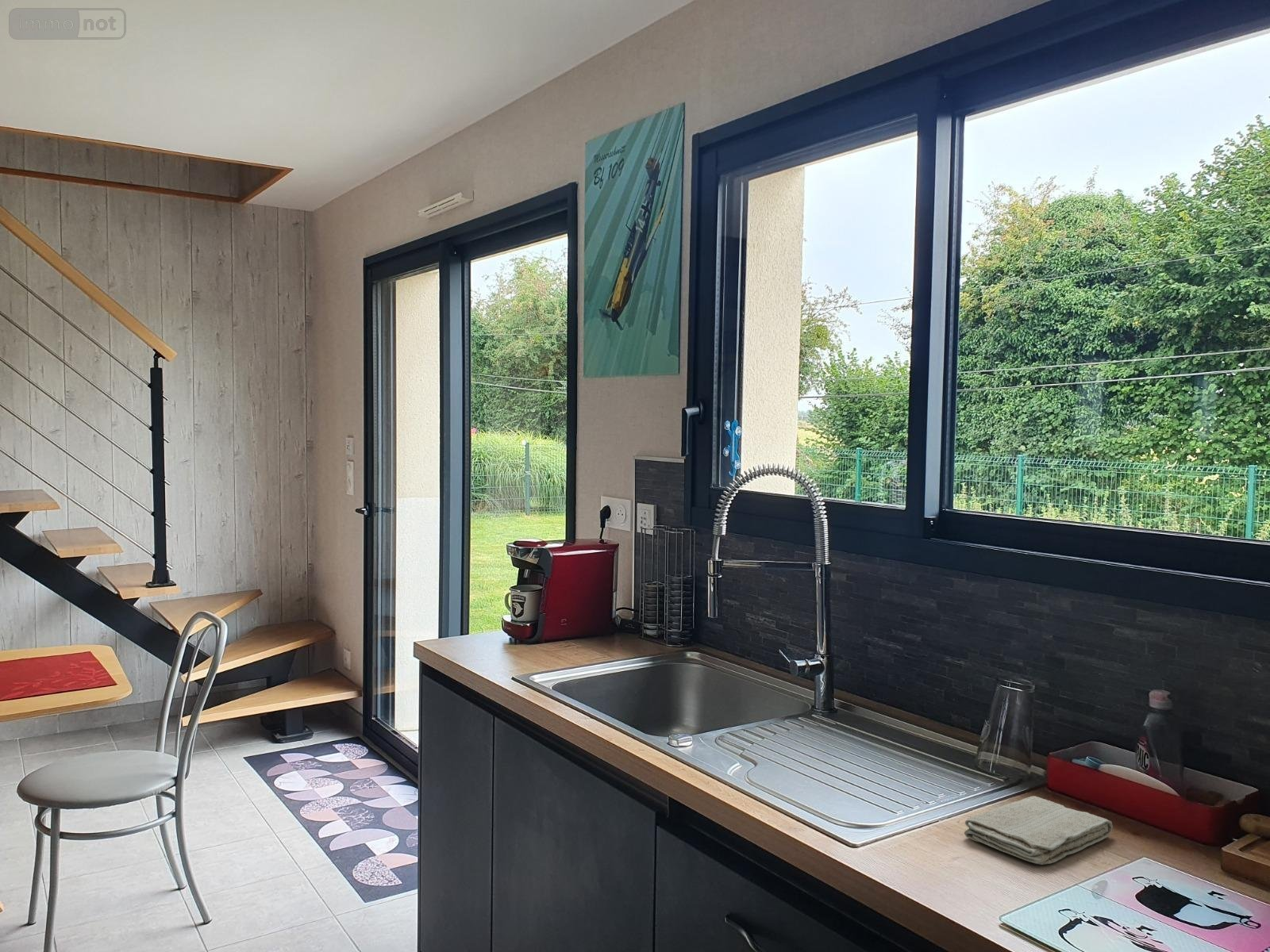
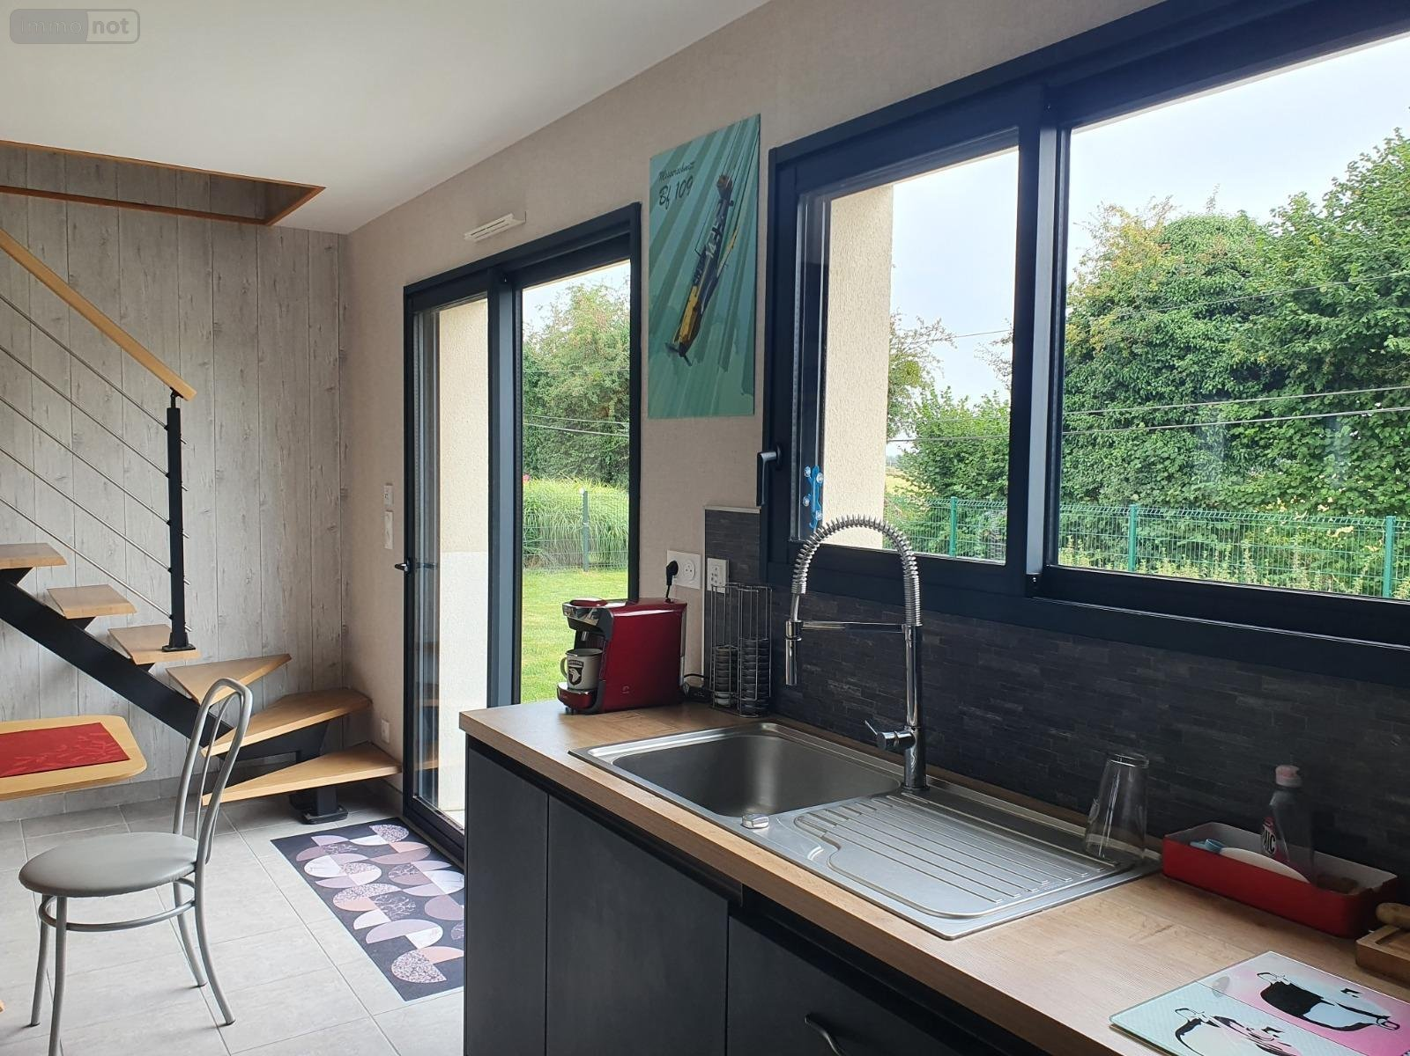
- washcloth [964,796,1114,866]
